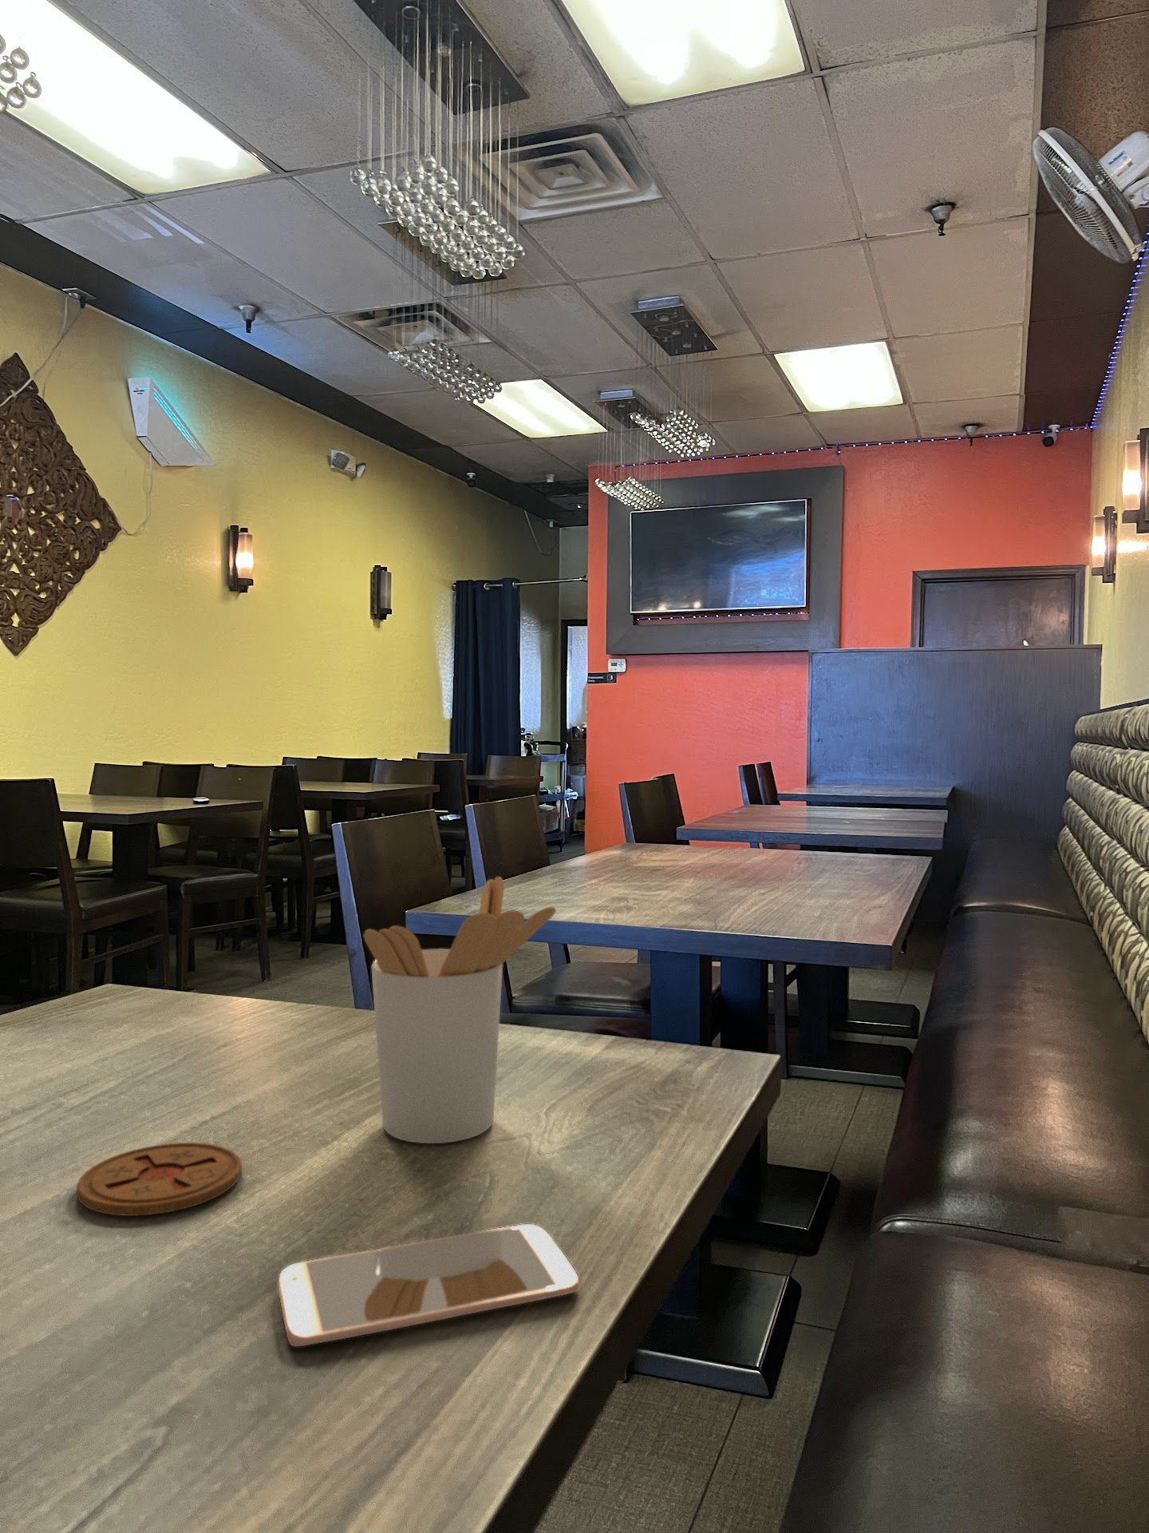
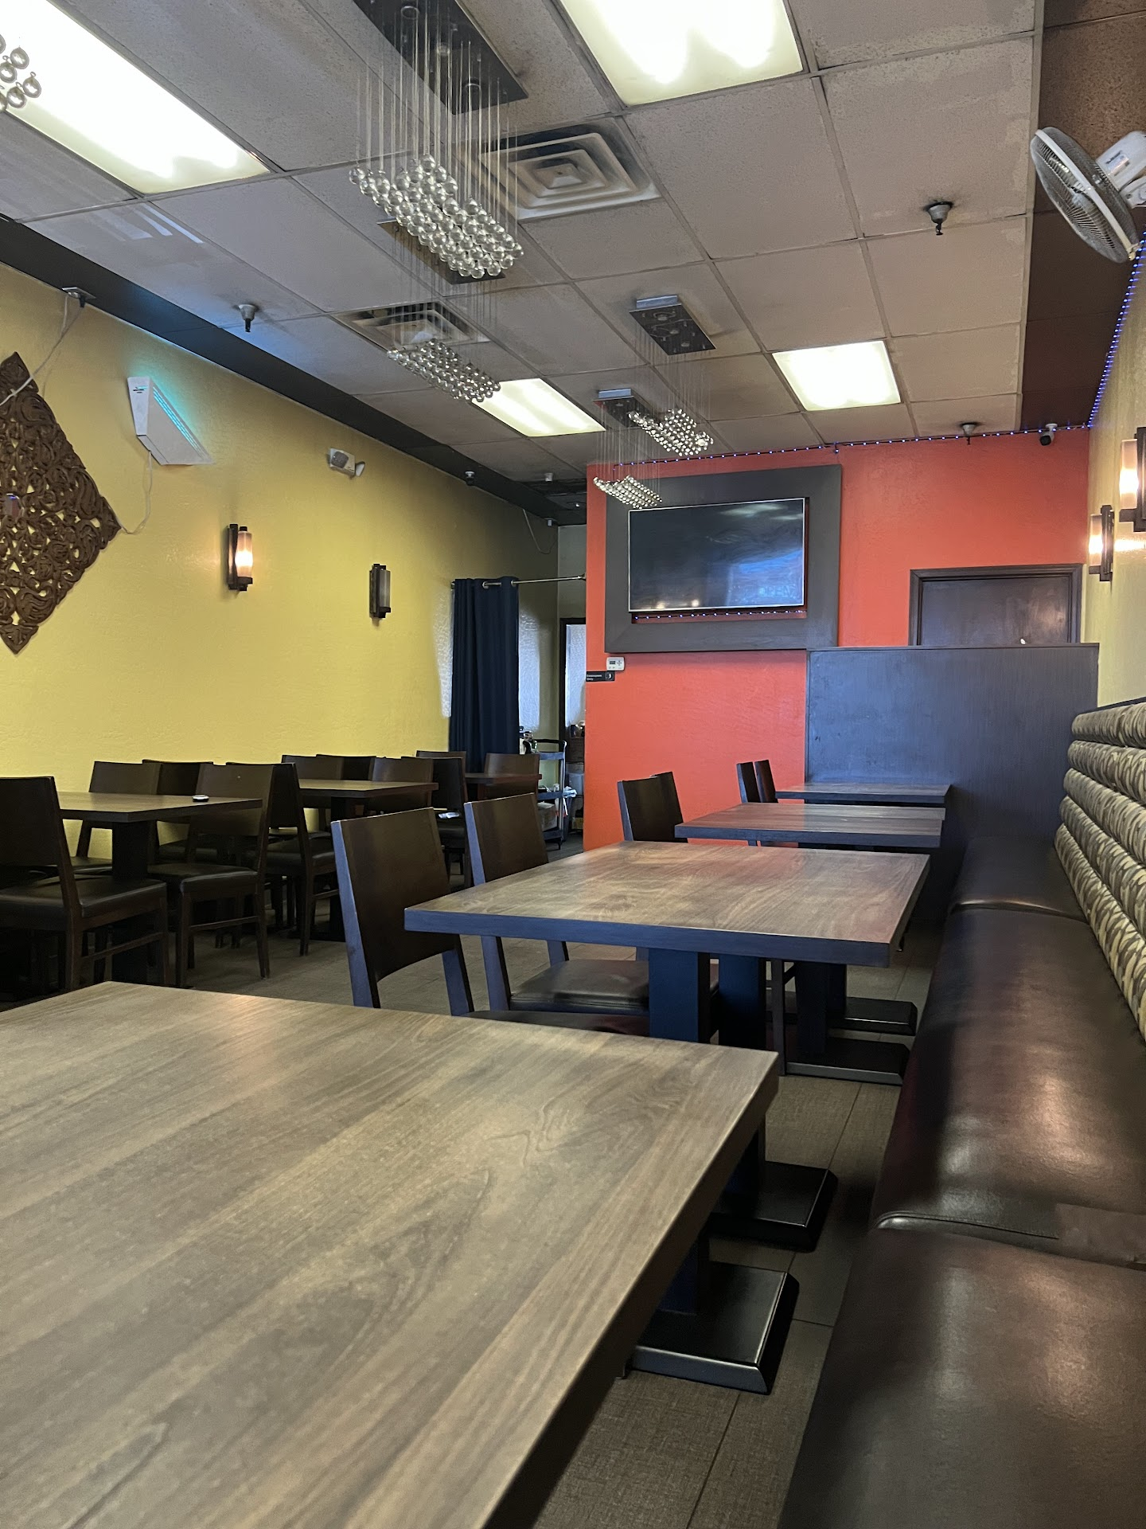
- utensil holder [363,876,556,1144]
- smartphone [278,1223,581,1347]
- coaster [76,1142,243,1217]
